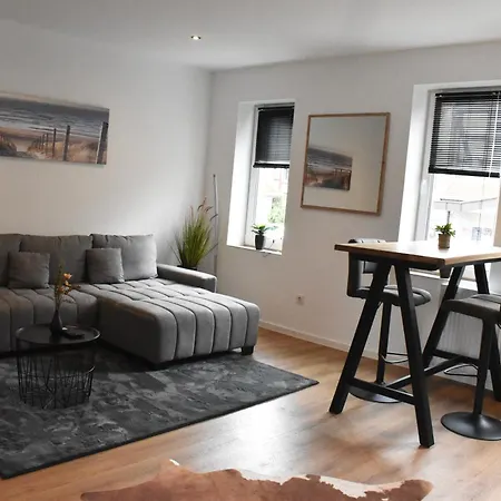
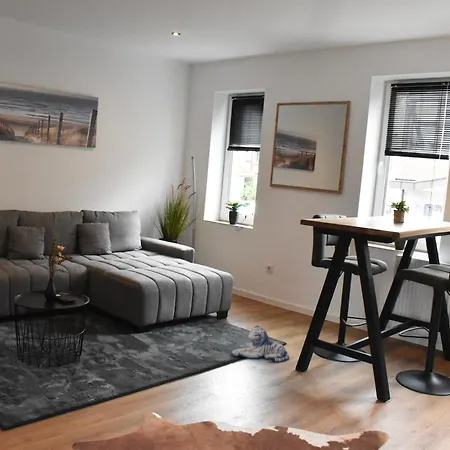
+ plush toy [231,324,290,363]
